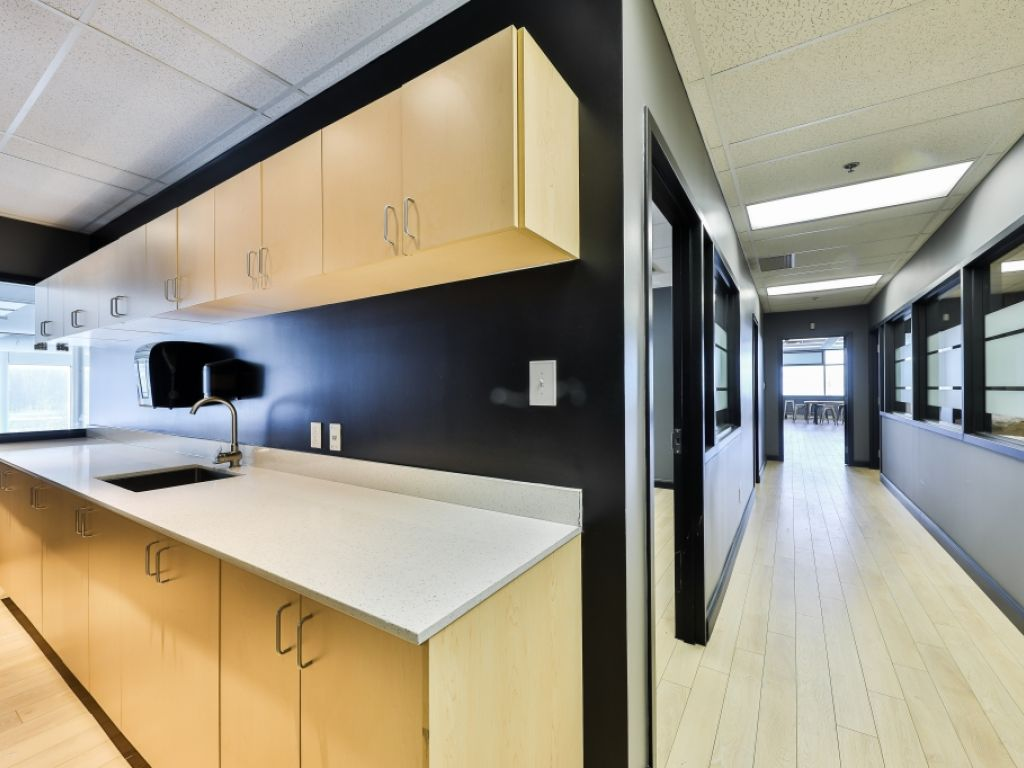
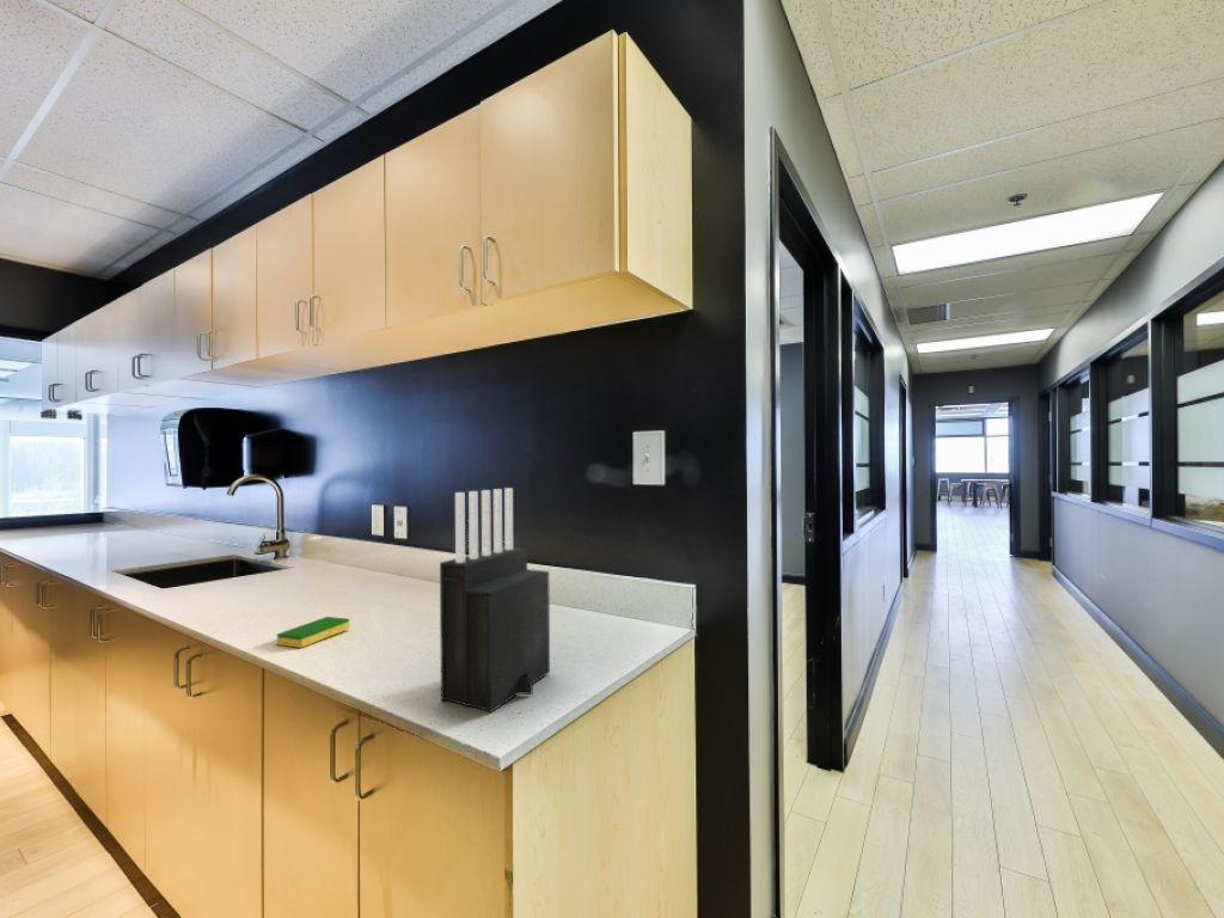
+ knife block [439,486,551,714]
+ dish sponge [276,616,350,649]
